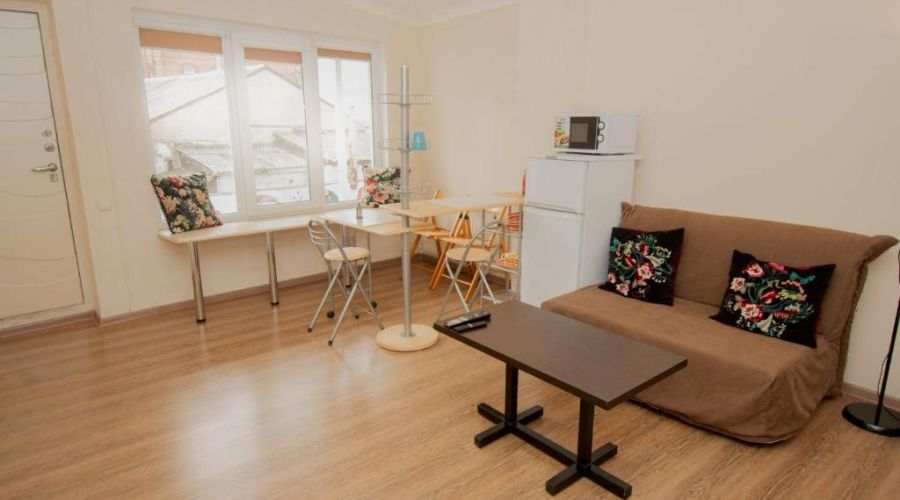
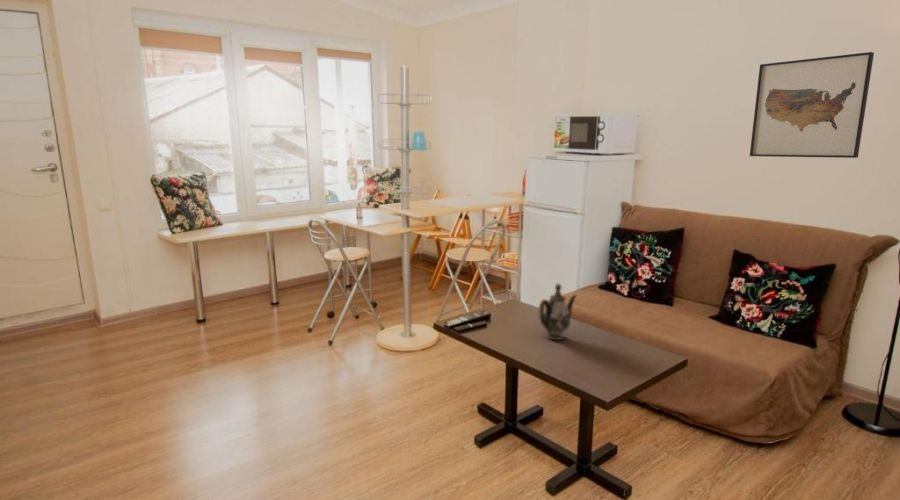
+ wall art [749,51,875,159]
+ teapot [538,283,578,341]
